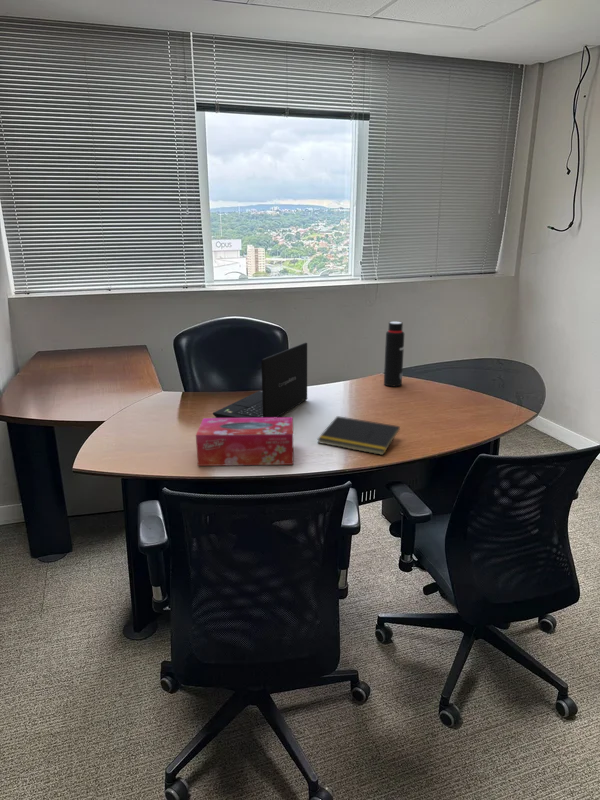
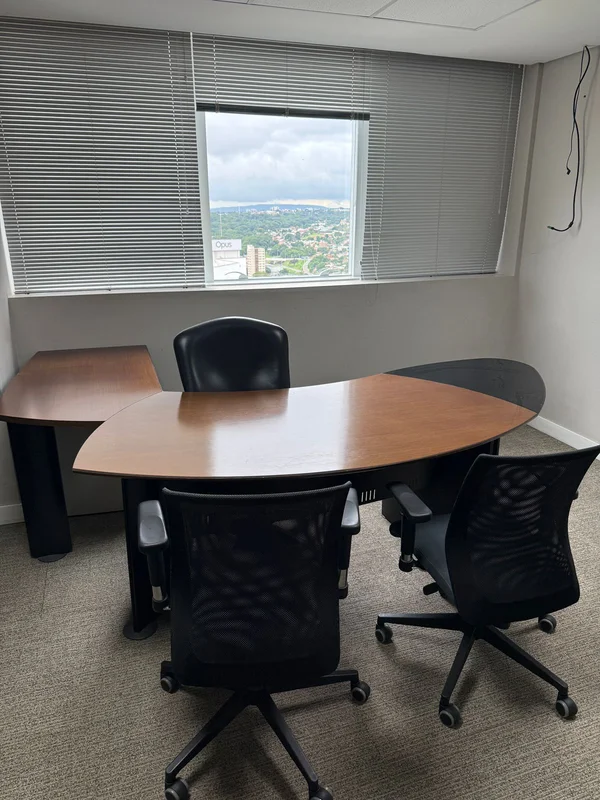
- notepad [316,415,401,456]
- water bottle [383,321,405,387]
- tissue box [195,416,294,467]
- laptop [212,342,308,418]
